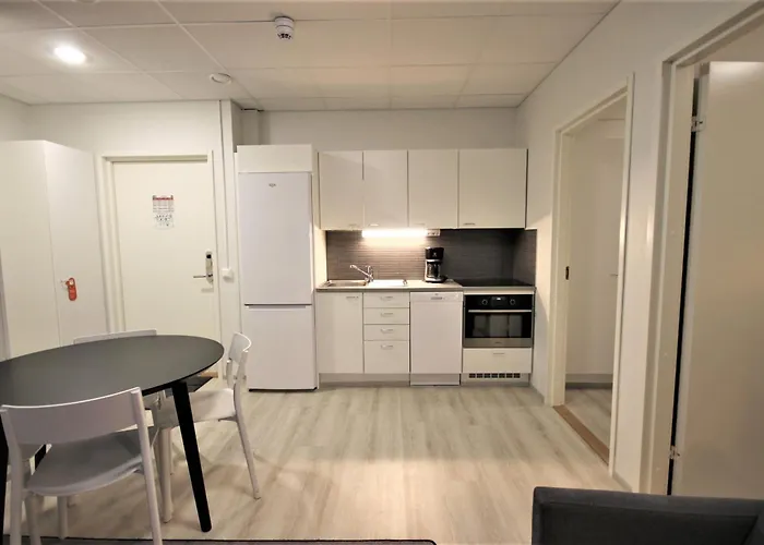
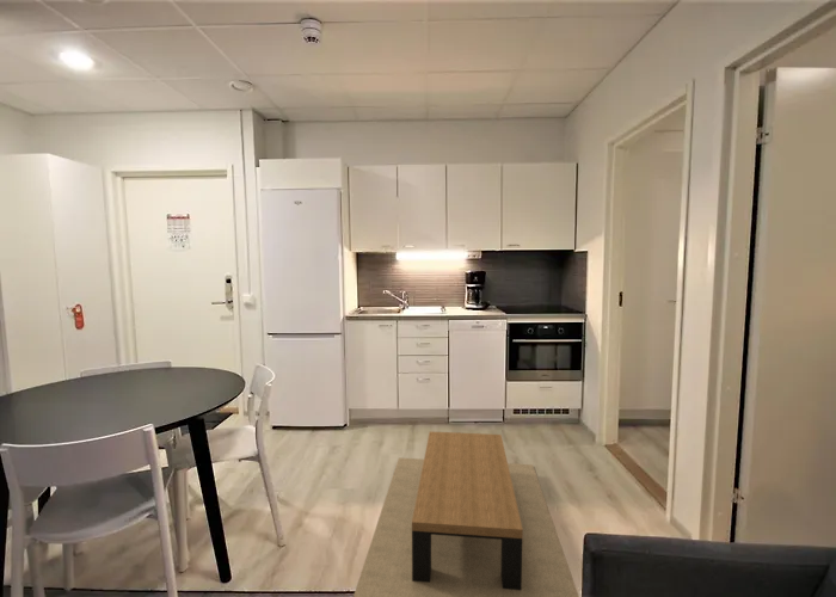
+ coffee table [352,430,580,597]
